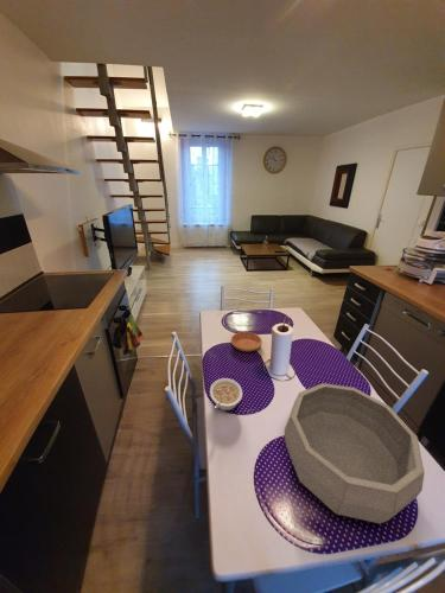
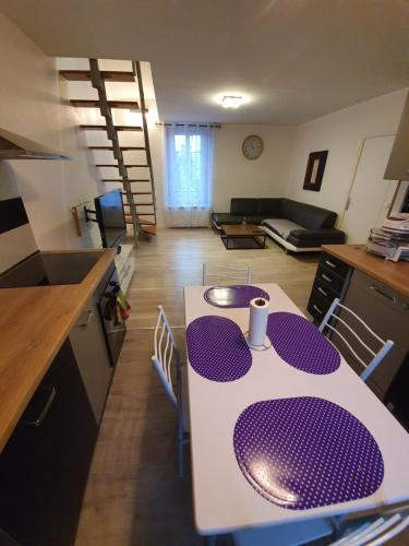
- legume [209,377,243,412]
- saucer [230,331,263,353]
- decorative bowl [284,382,426,524]
